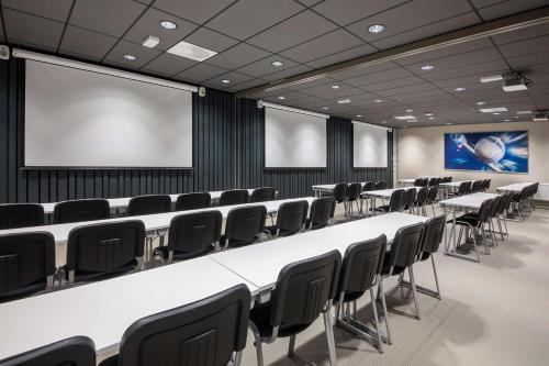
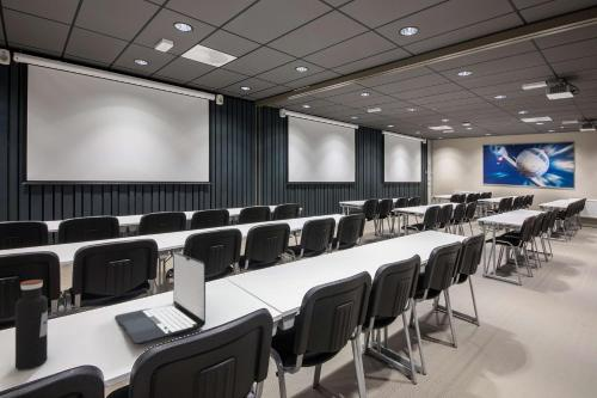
+ laptop [115,251,207,345]
+ water bottle [14,278,49,371]
